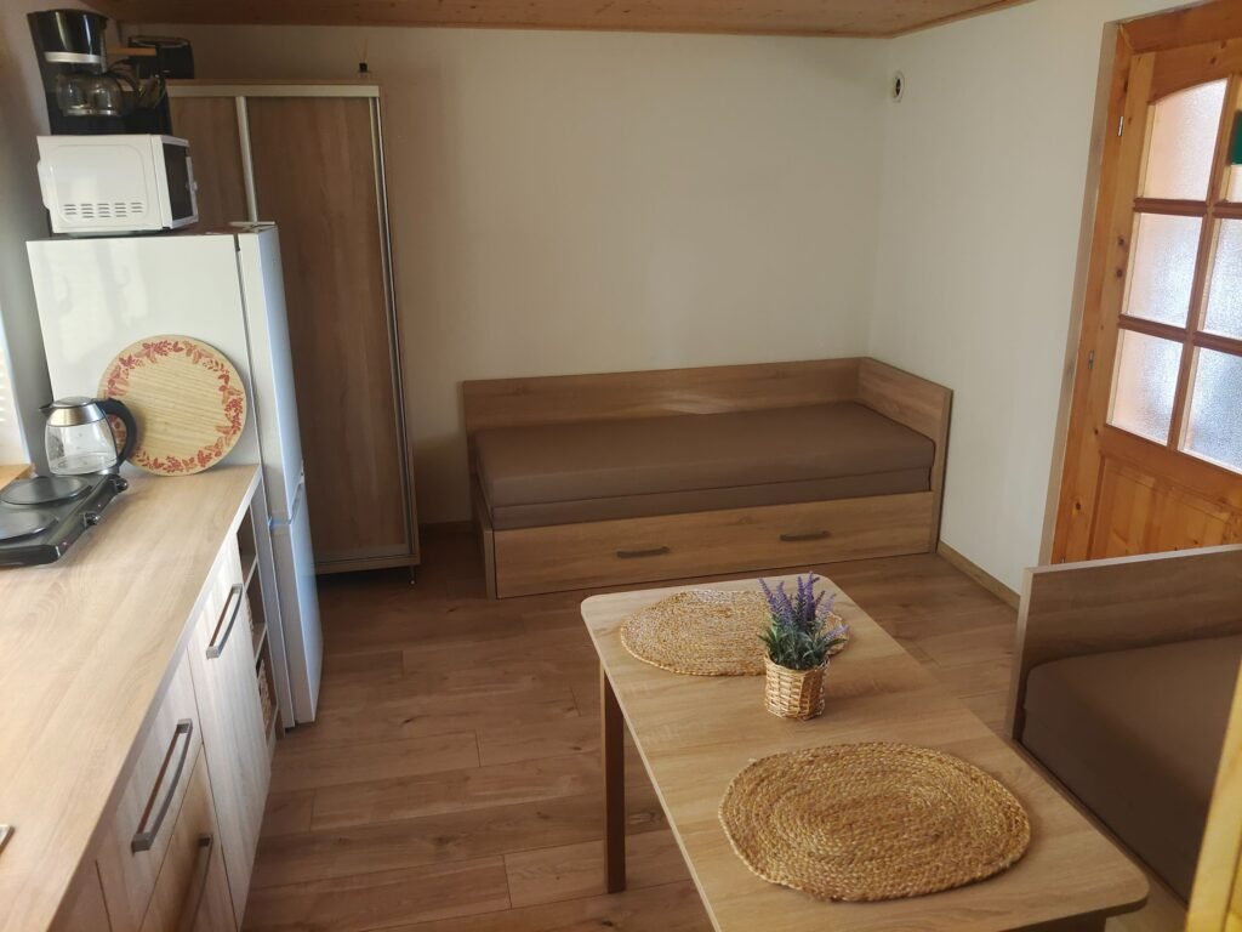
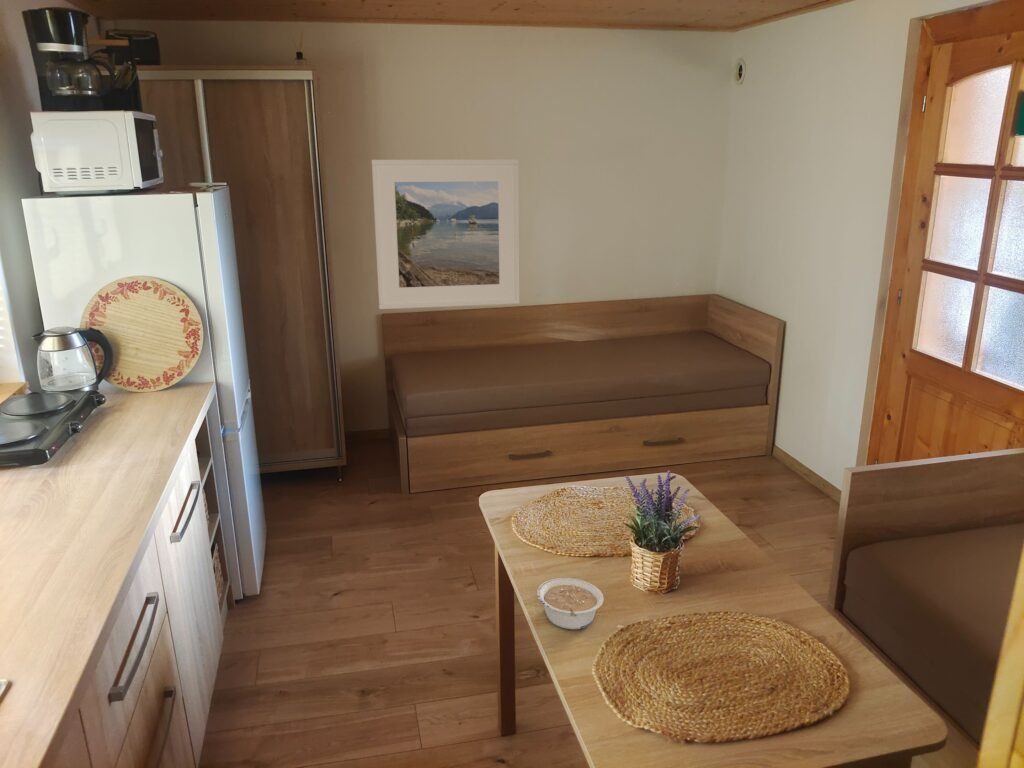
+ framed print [371,158,521,310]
+ legume [536,577,605,630]
